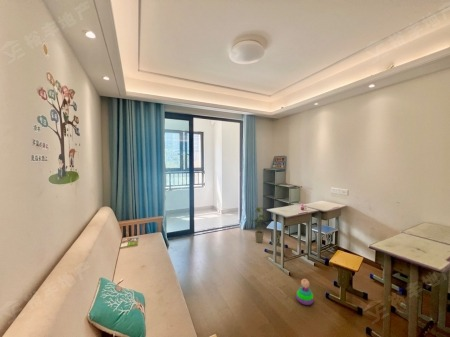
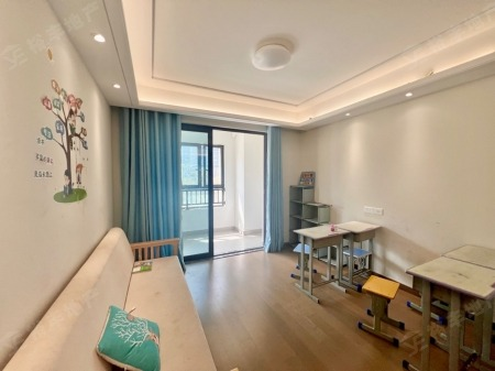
- house plant [248,206,267,244]
- stacking toy [295,278,314,306]
